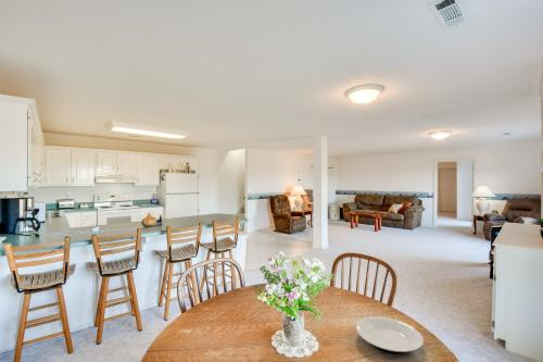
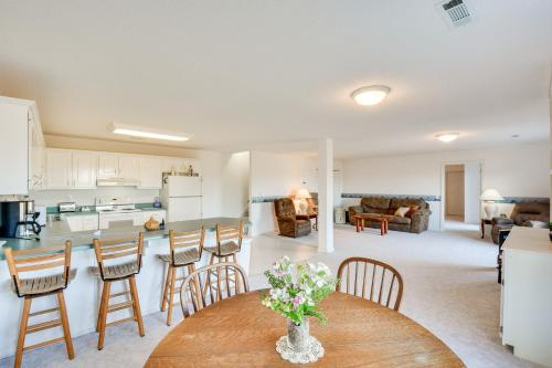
- plate [355,315,425,354]
